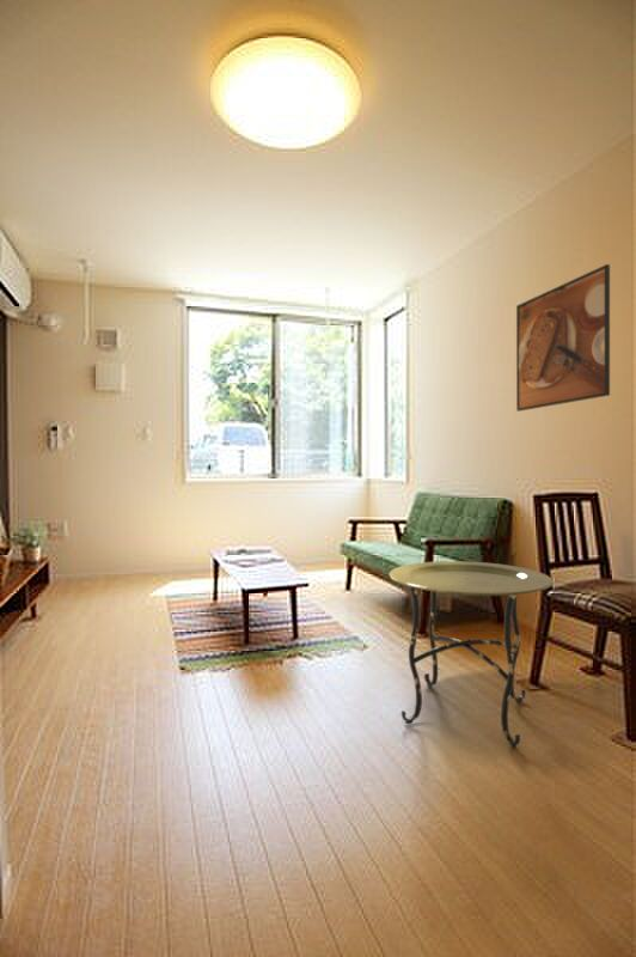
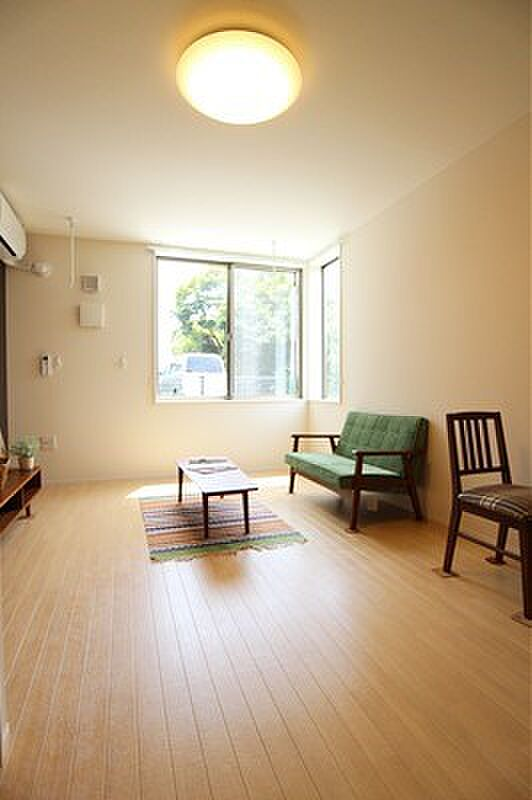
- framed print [515,263,611,413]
- side table [389,560,554,748]
